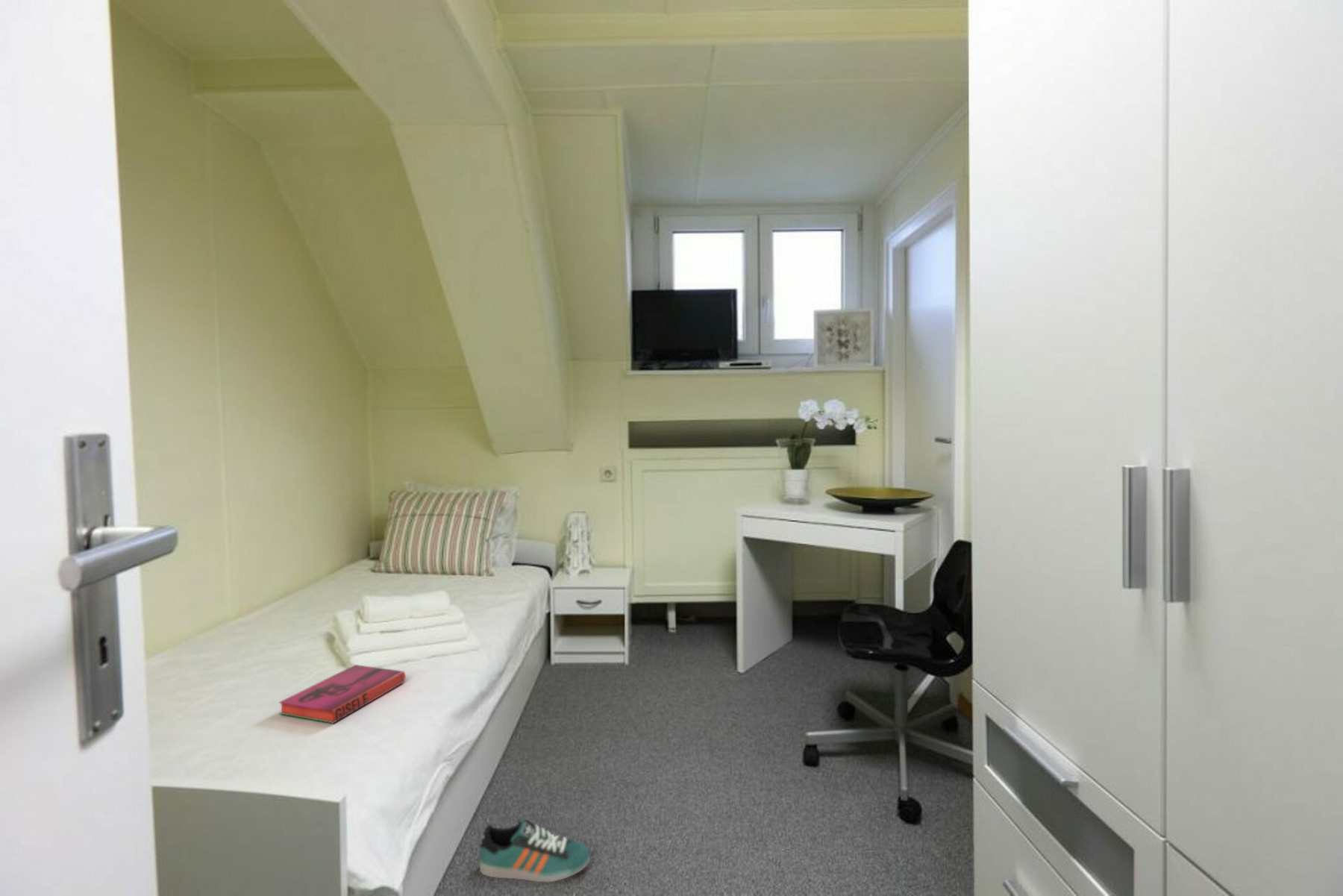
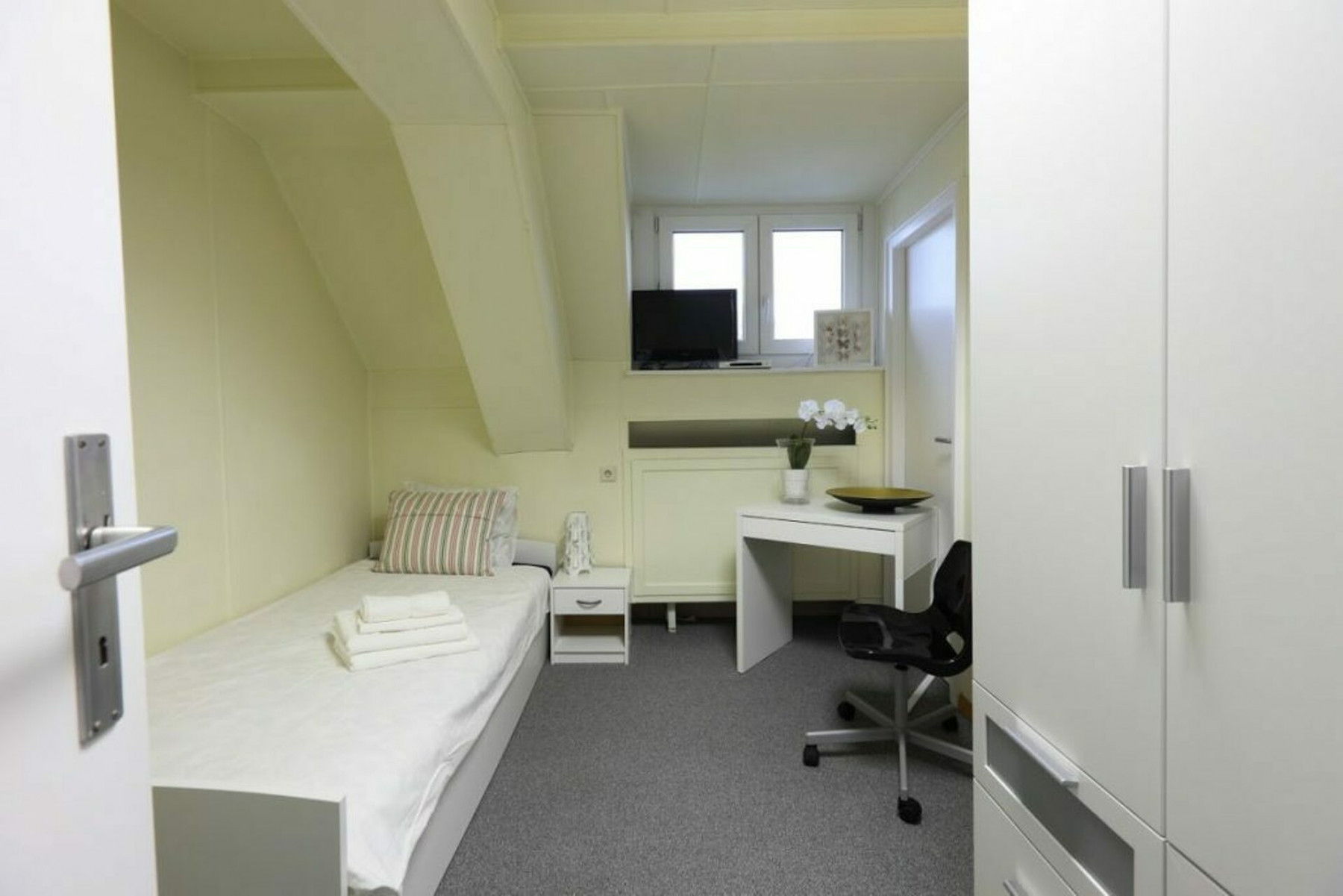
- hardback book [278,664,406,724]
- sneaker [478,819,591,883]
